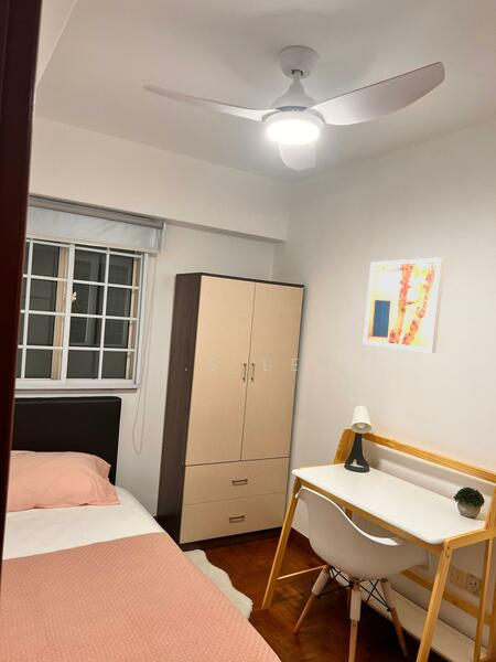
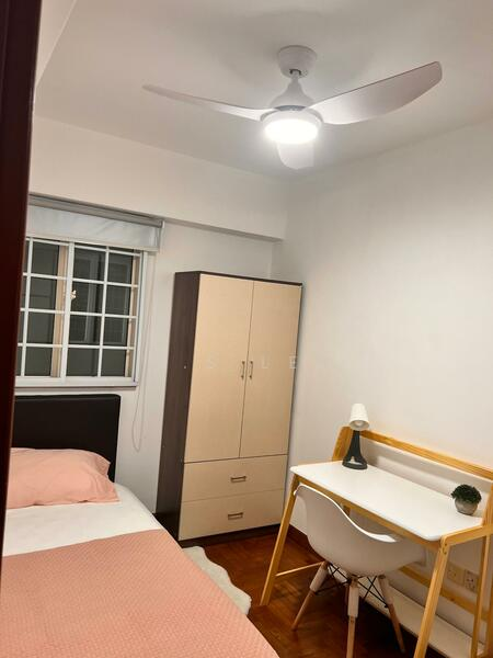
- wall art [362,256,446,354]
